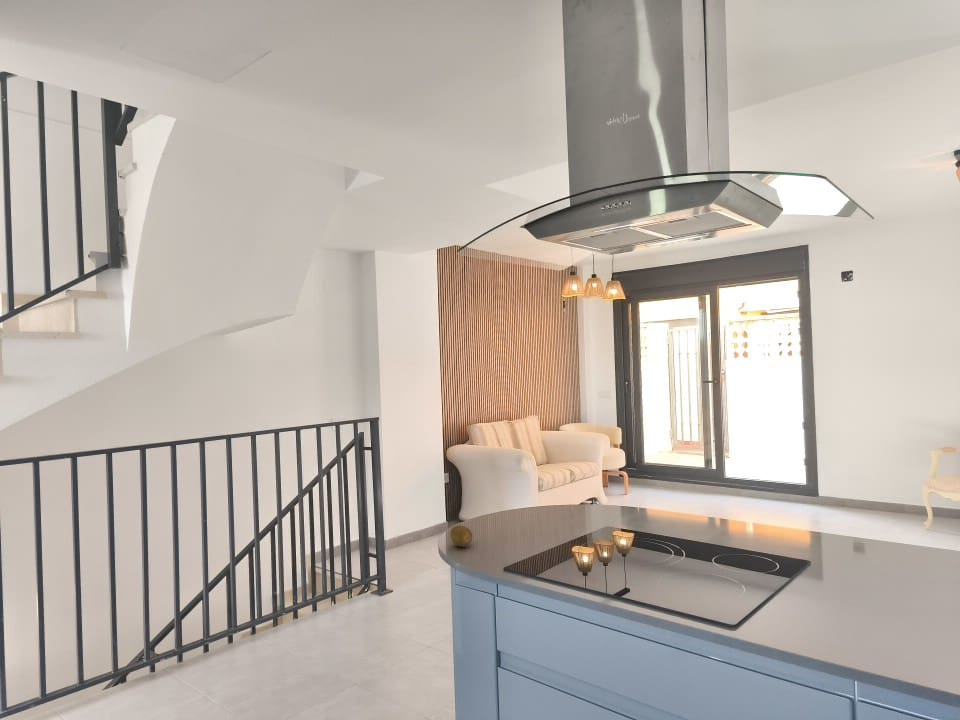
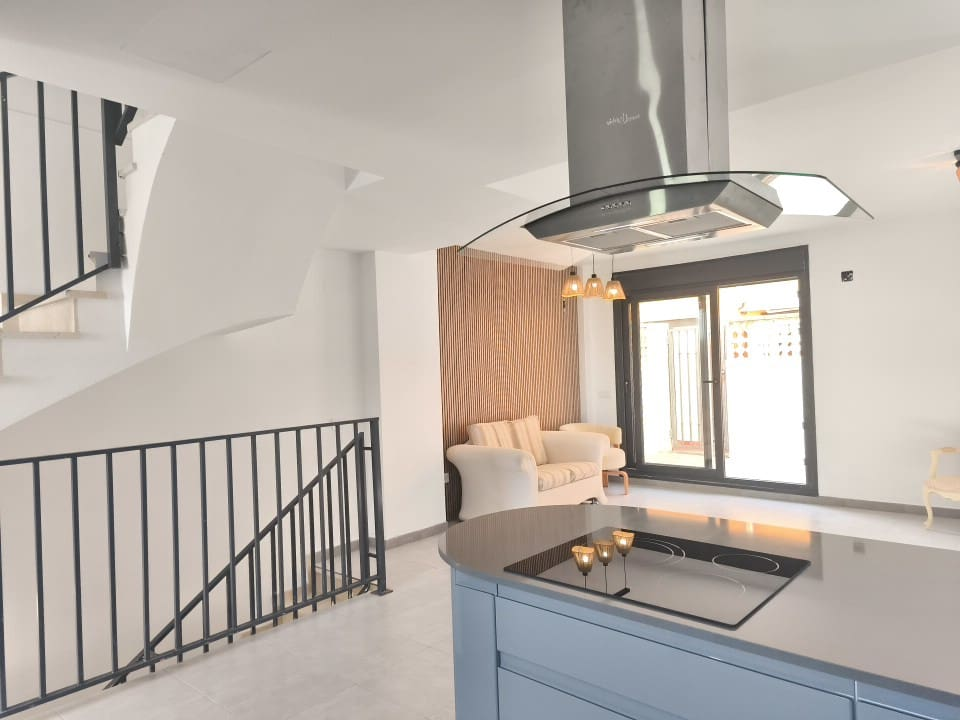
- fruit [449,524,473,548]
